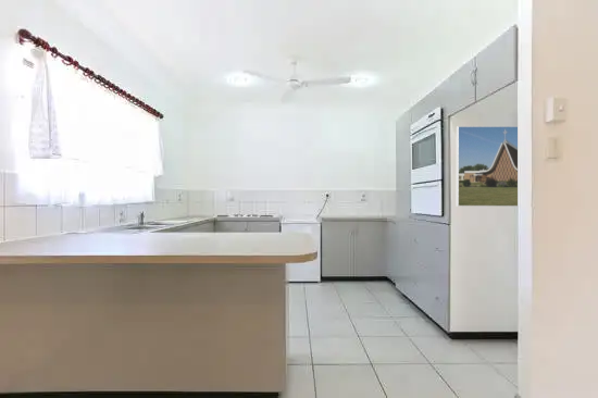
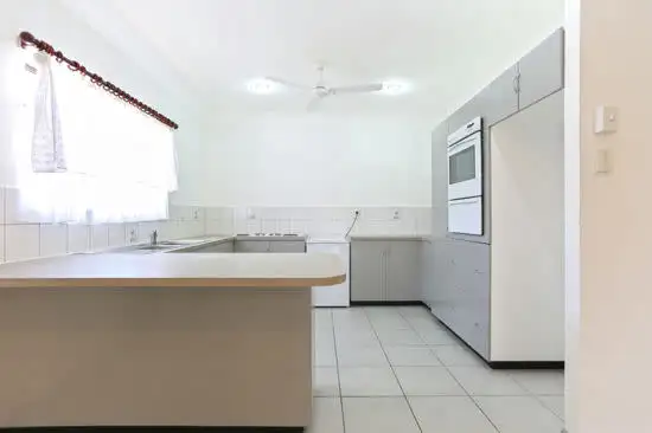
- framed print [456,125,519,208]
